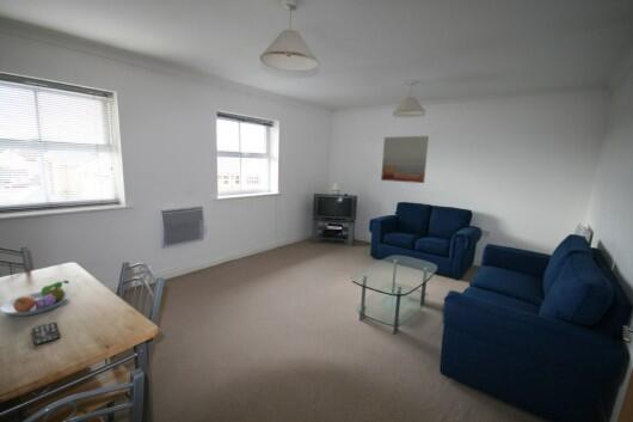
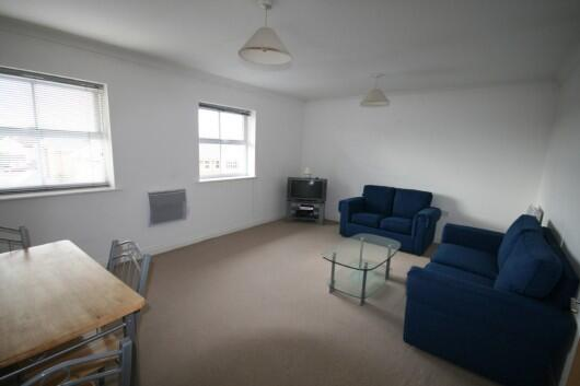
- fruit bowl [0,280,70,317]
- wall art [380,135,430,184]
- smartphone [31,320,61,347]
